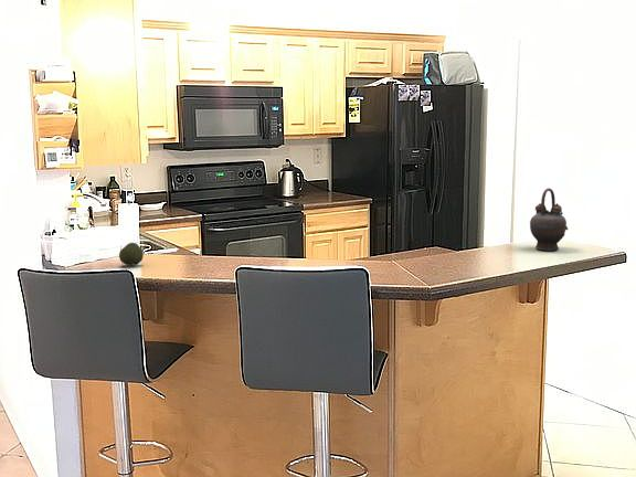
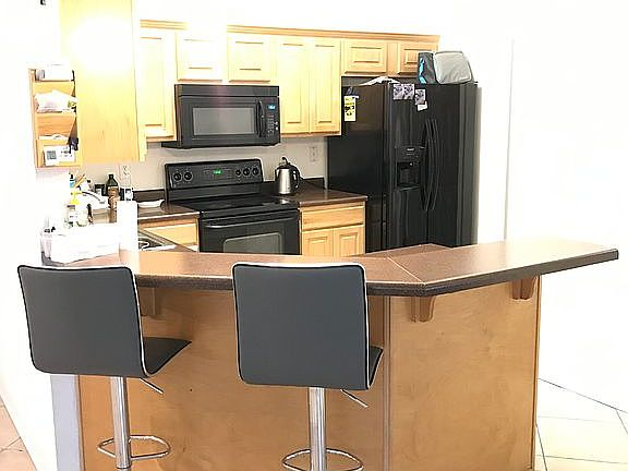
- teapot [529,187,570,252]
- fruit [118,242,145,267]
